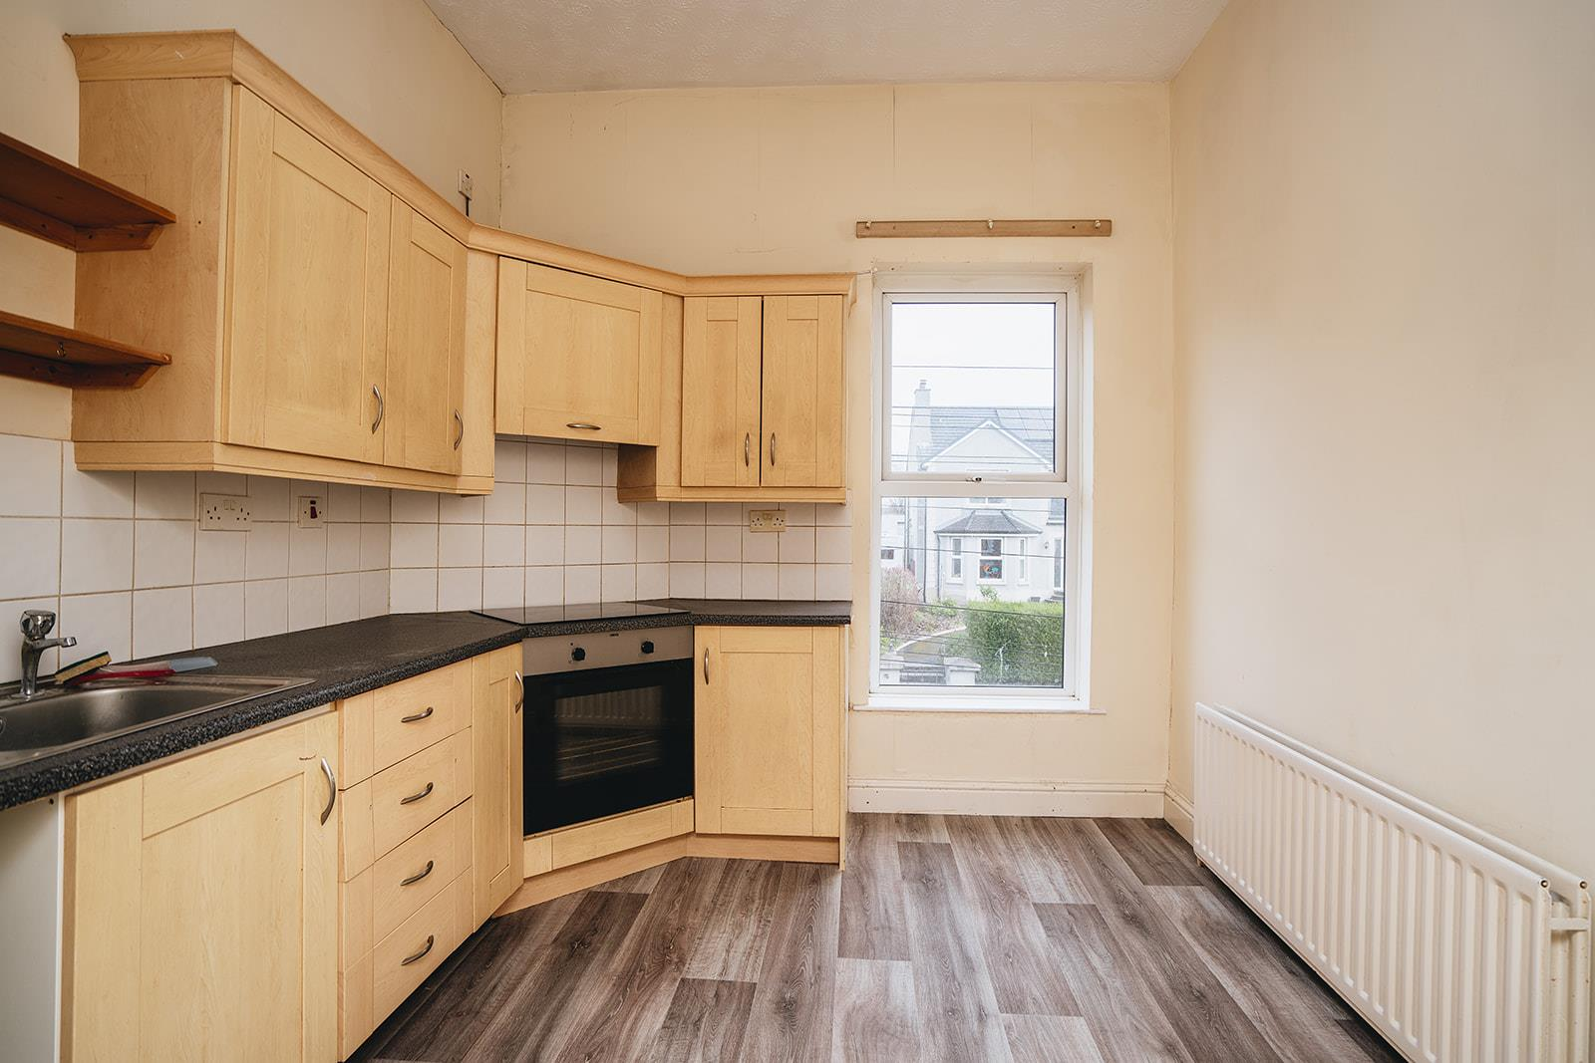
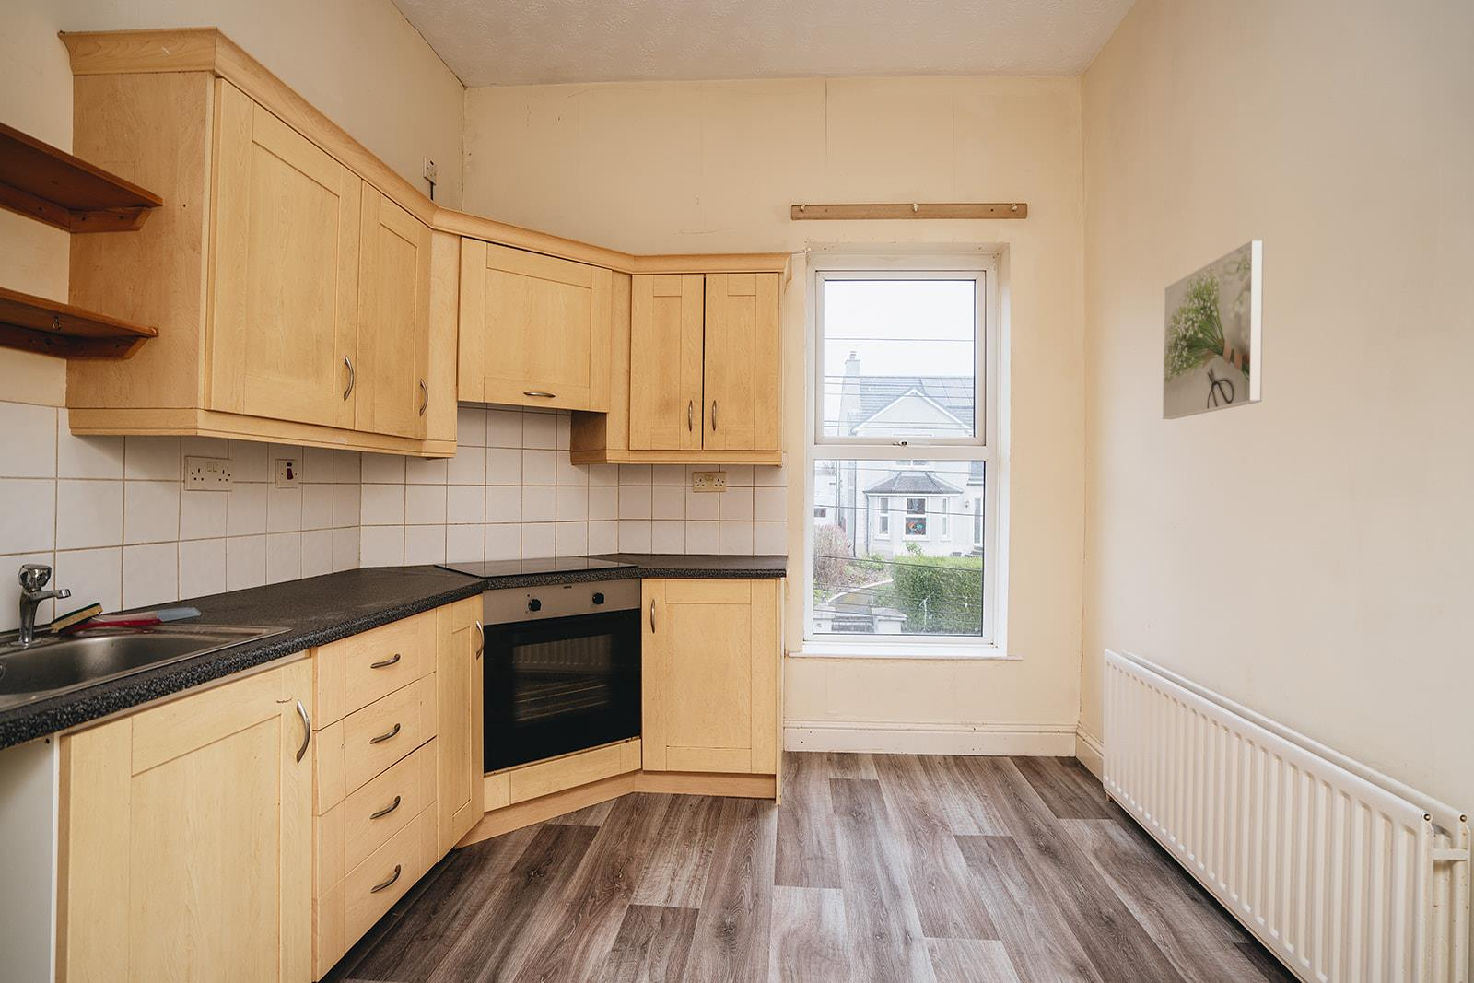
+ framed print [1161,238,1263,420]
